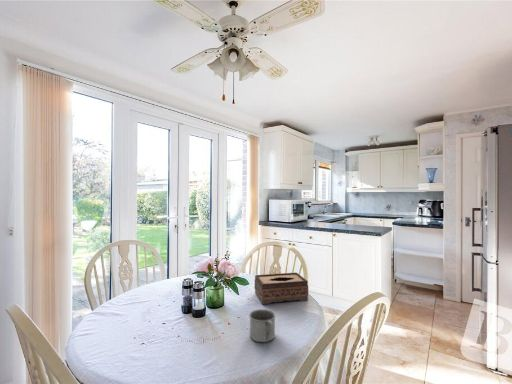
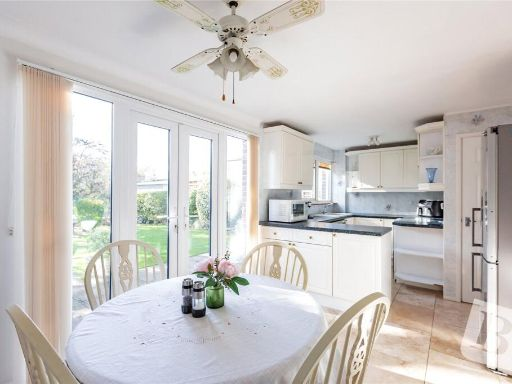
- mug [248,308,277,343]
- tissue box [254,272,309,305]
